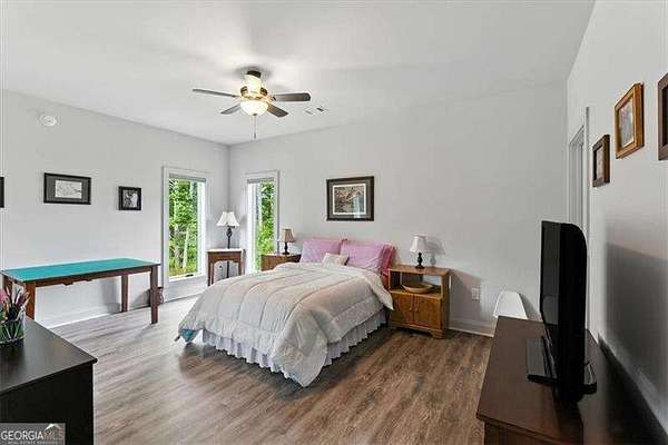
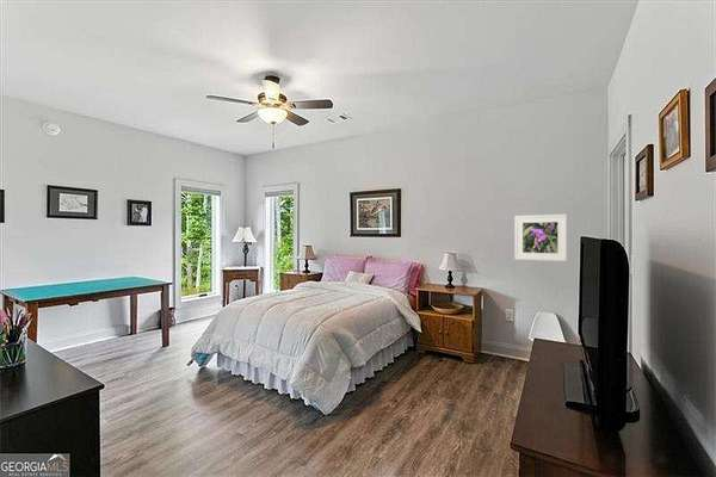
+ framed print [513,213,568,262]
